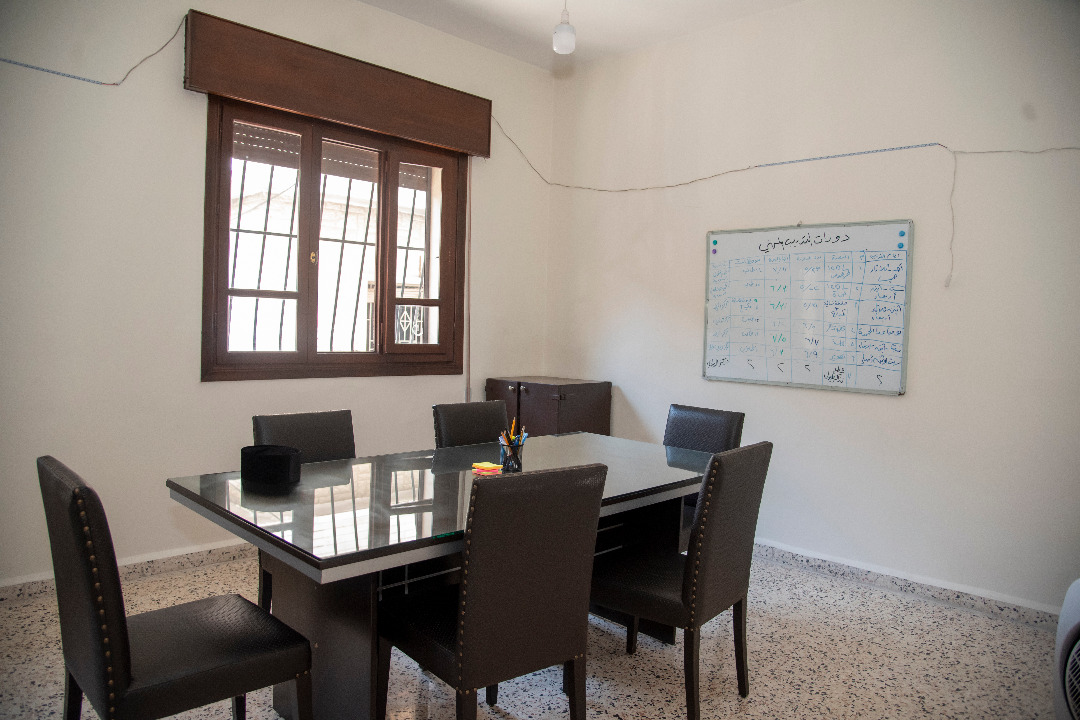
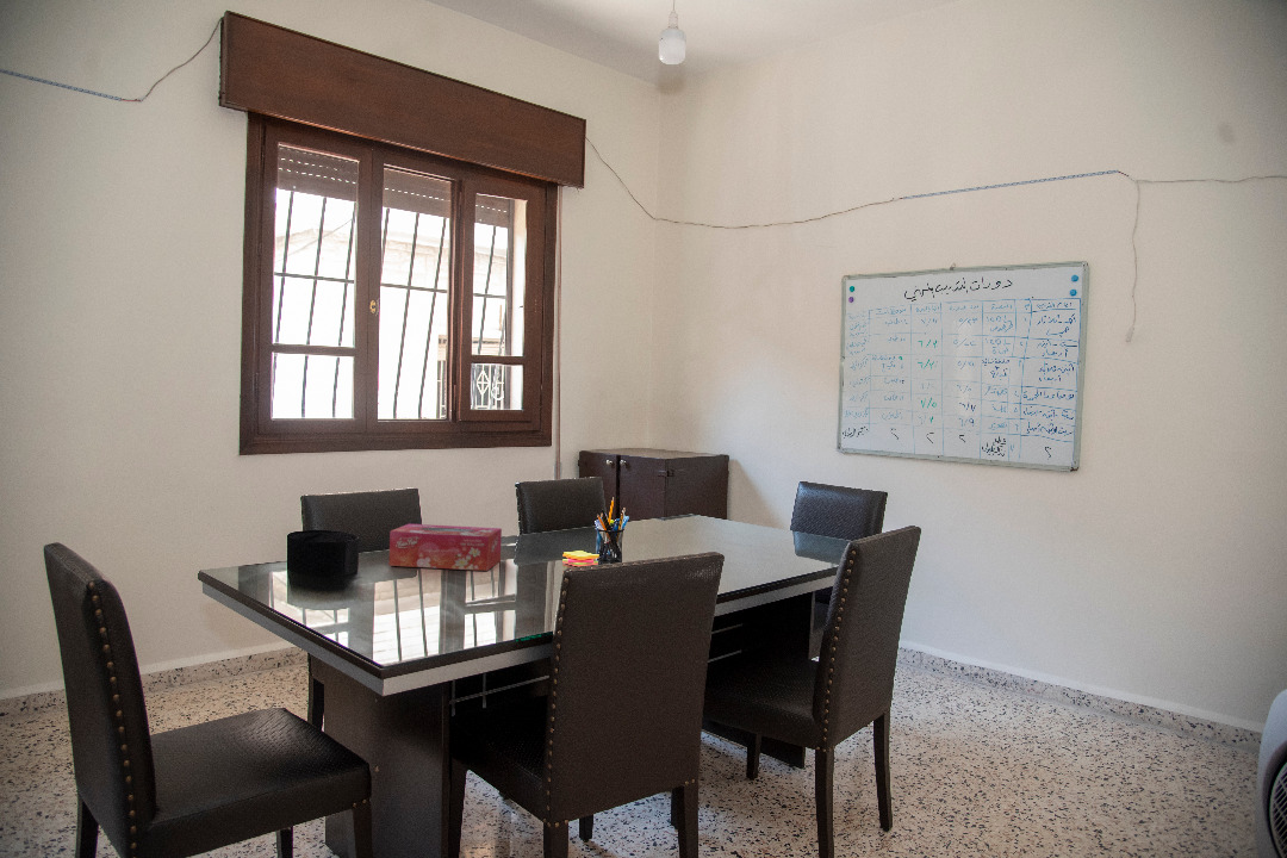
+ tissue box [388,523,503,572]
